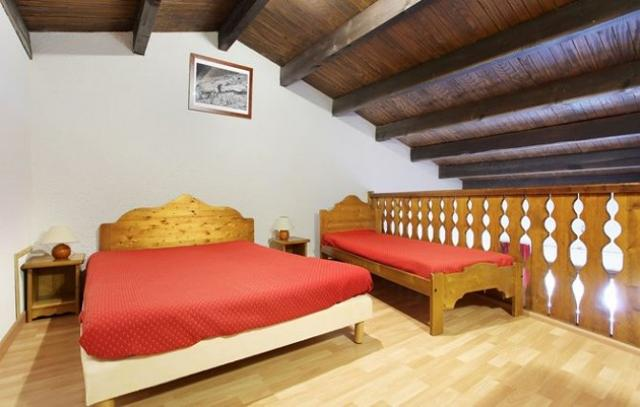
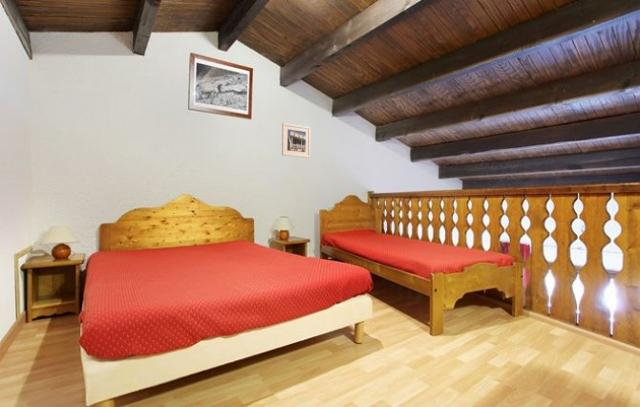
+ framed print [281,122,311,159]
